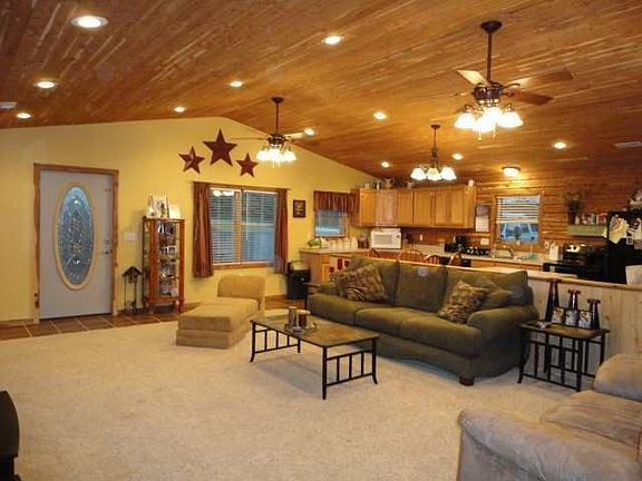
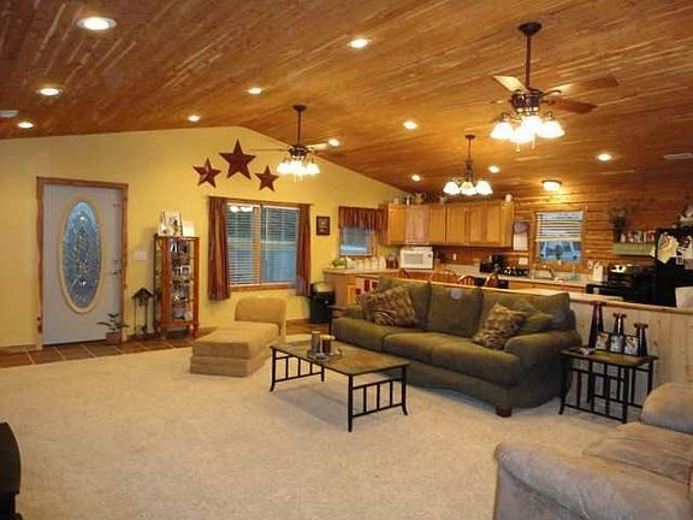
+ potted plant [95,312,130,345]
